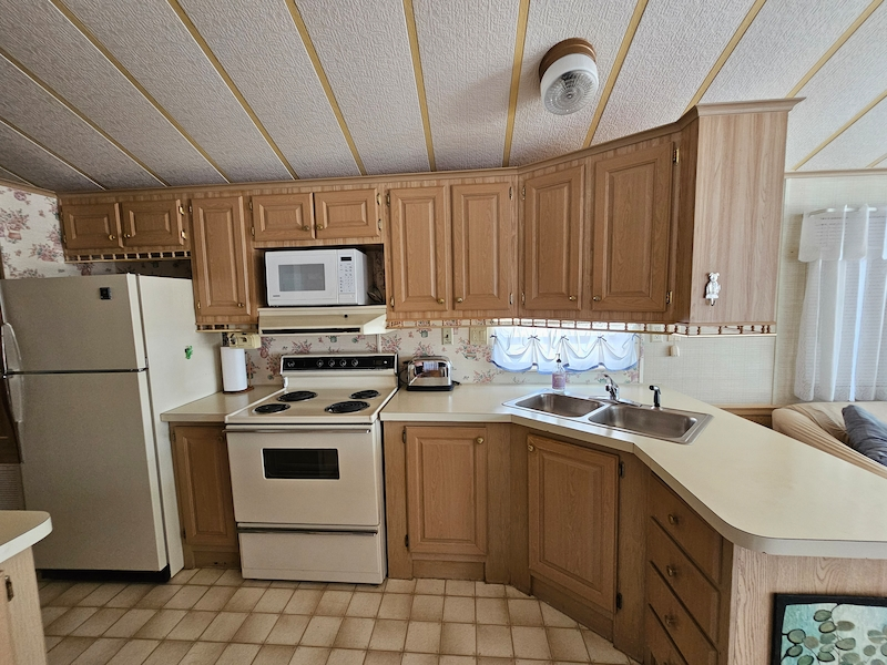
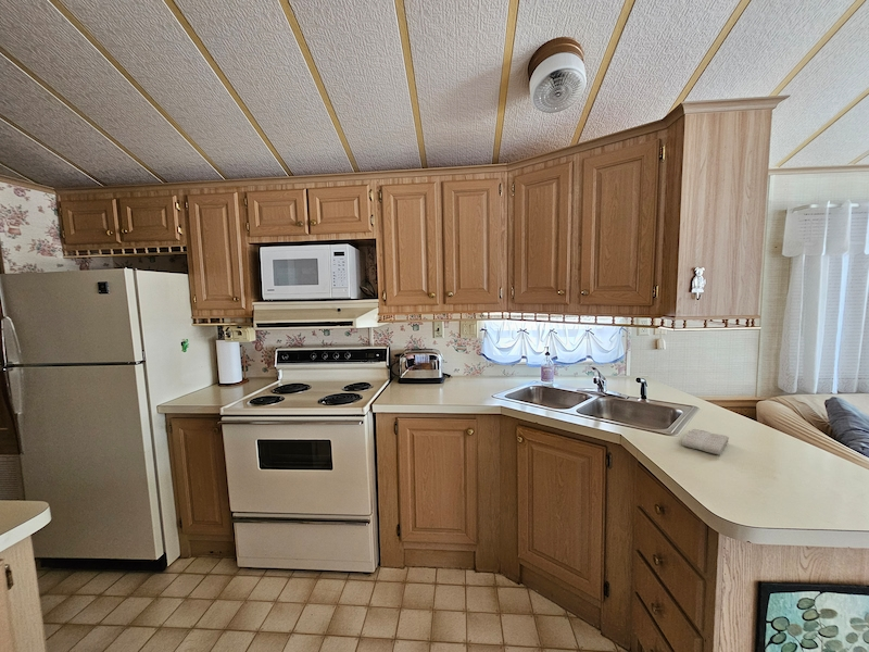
+ washcloth [681,428,730,455]
